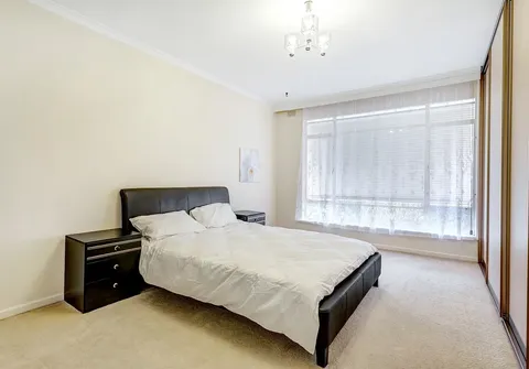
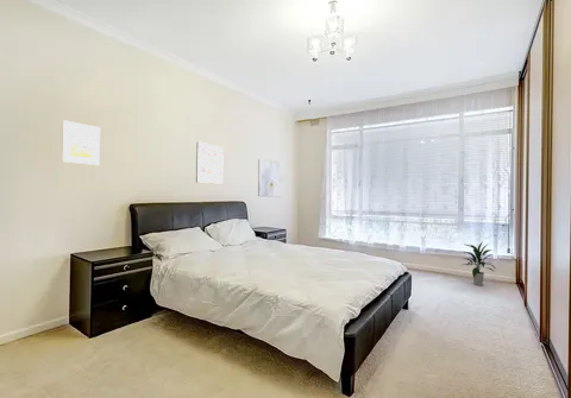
+ wall art [195,140,225,185]
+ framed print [61,119,101,166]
+ indoor plant [459,240,497,286]
